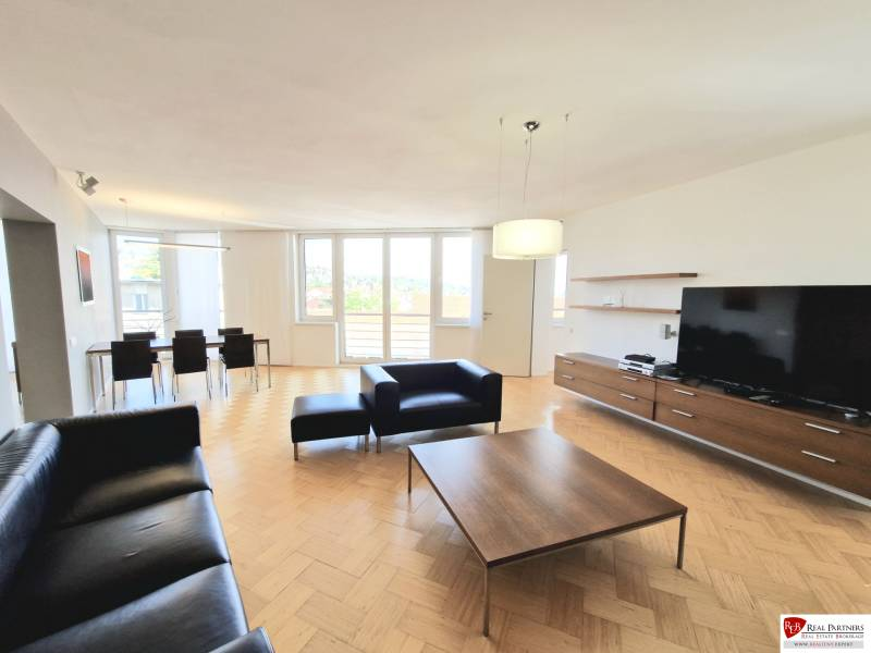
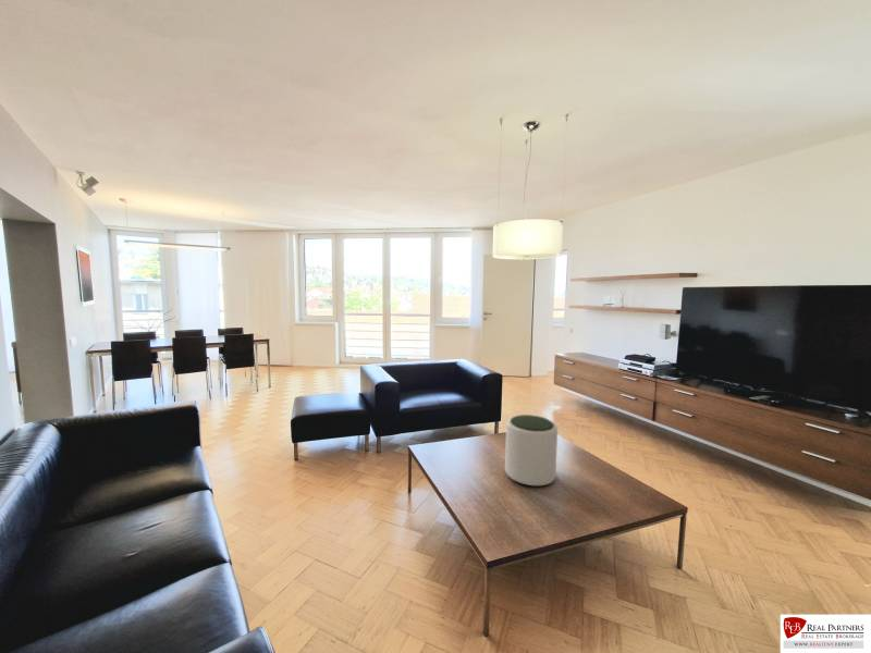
+ plant pot [504,414,559,486]
